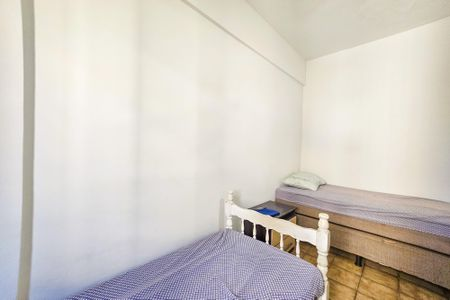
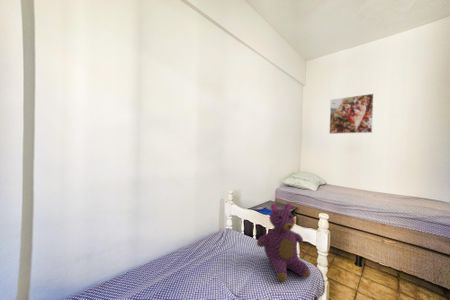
+ teddy bear [256,202,312,282]
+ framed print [328,93,375,135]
